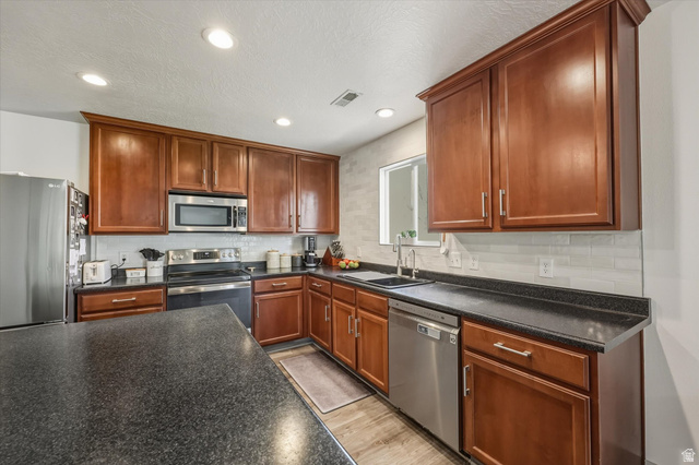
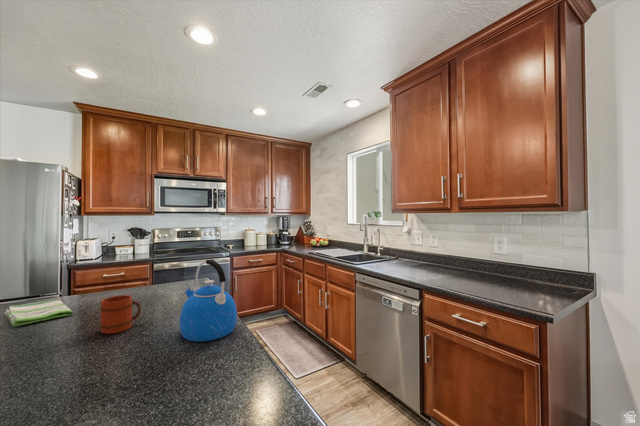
+ dish towel [4,298,74,327]
+ kettle [179,258,238,342]
+ mug [99,294,142,335]
